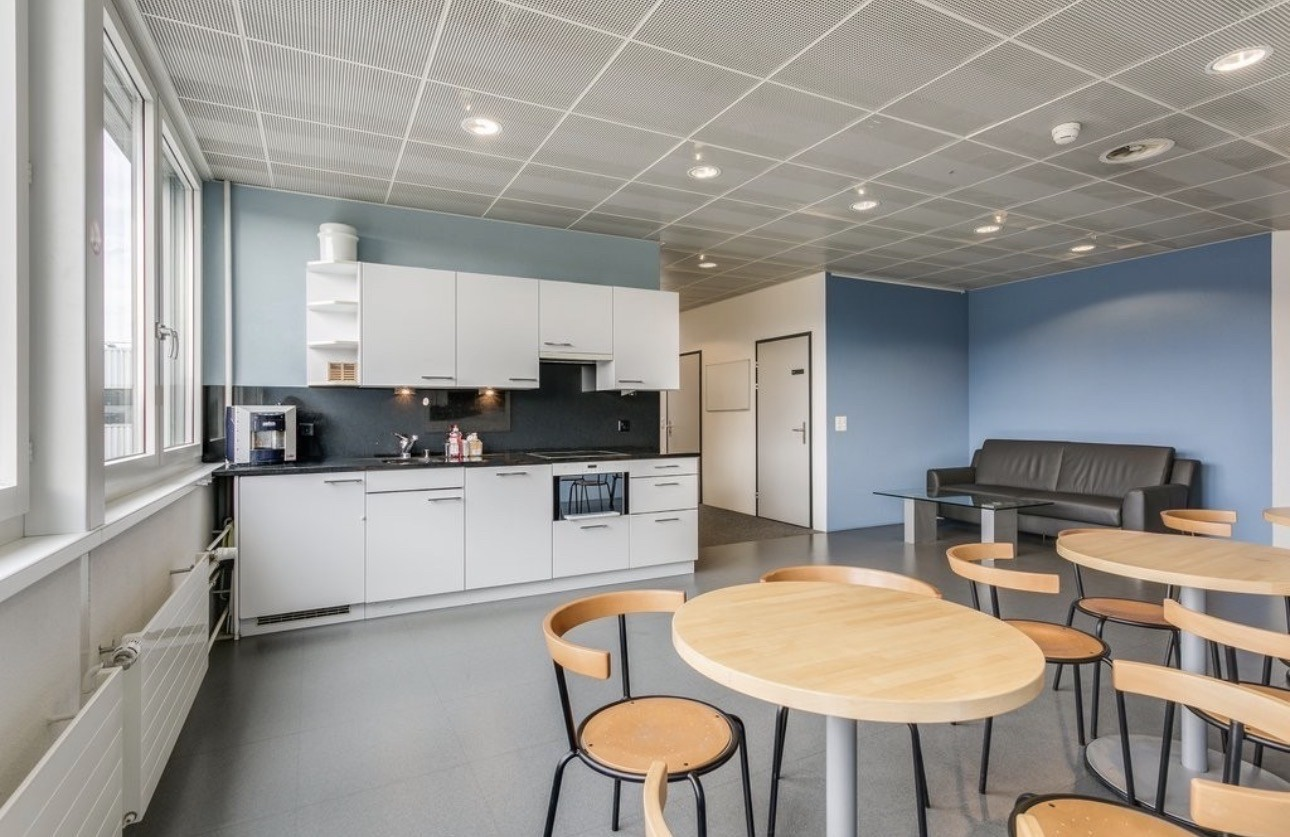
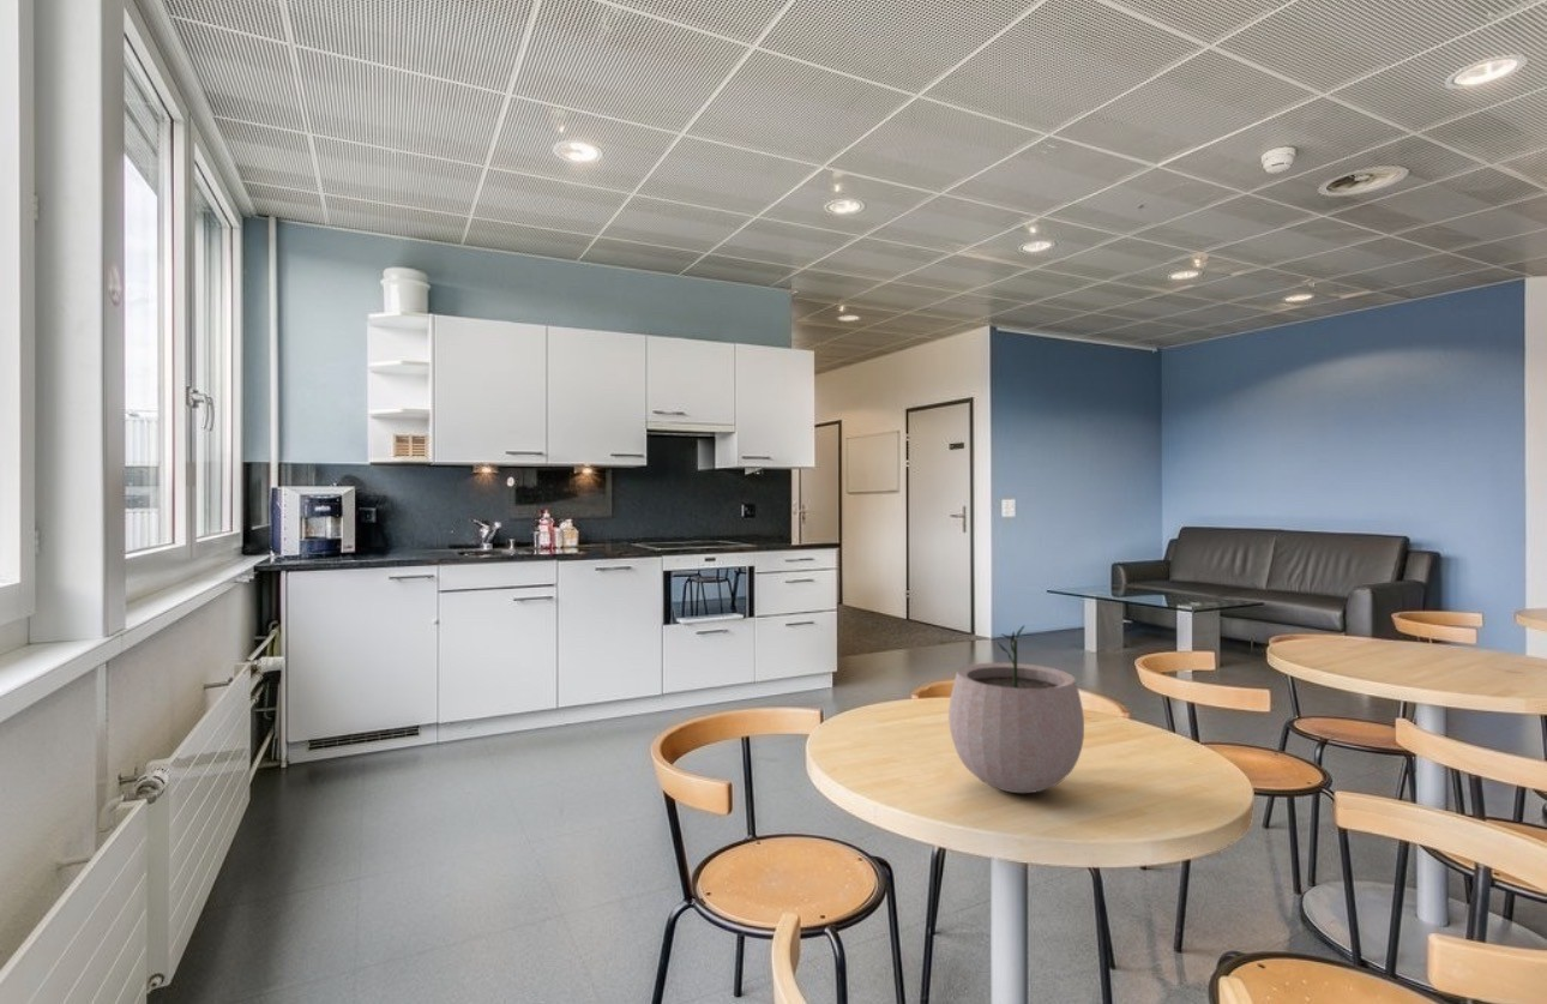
+ plant pot [947,624,1085,794]
